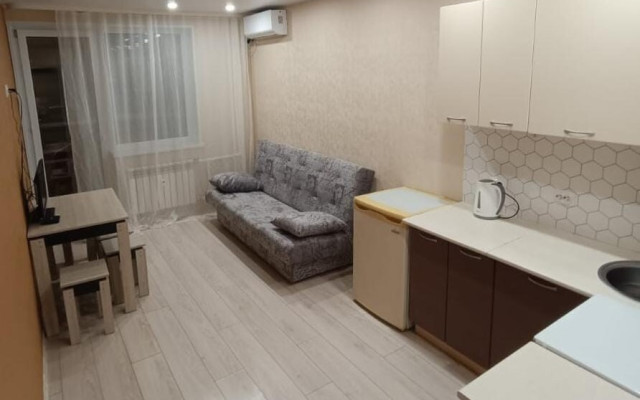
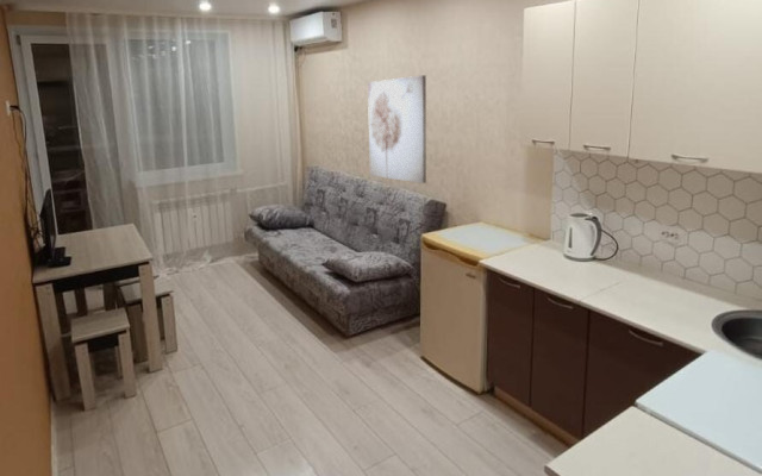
+ wall art [367,74,427,184]
